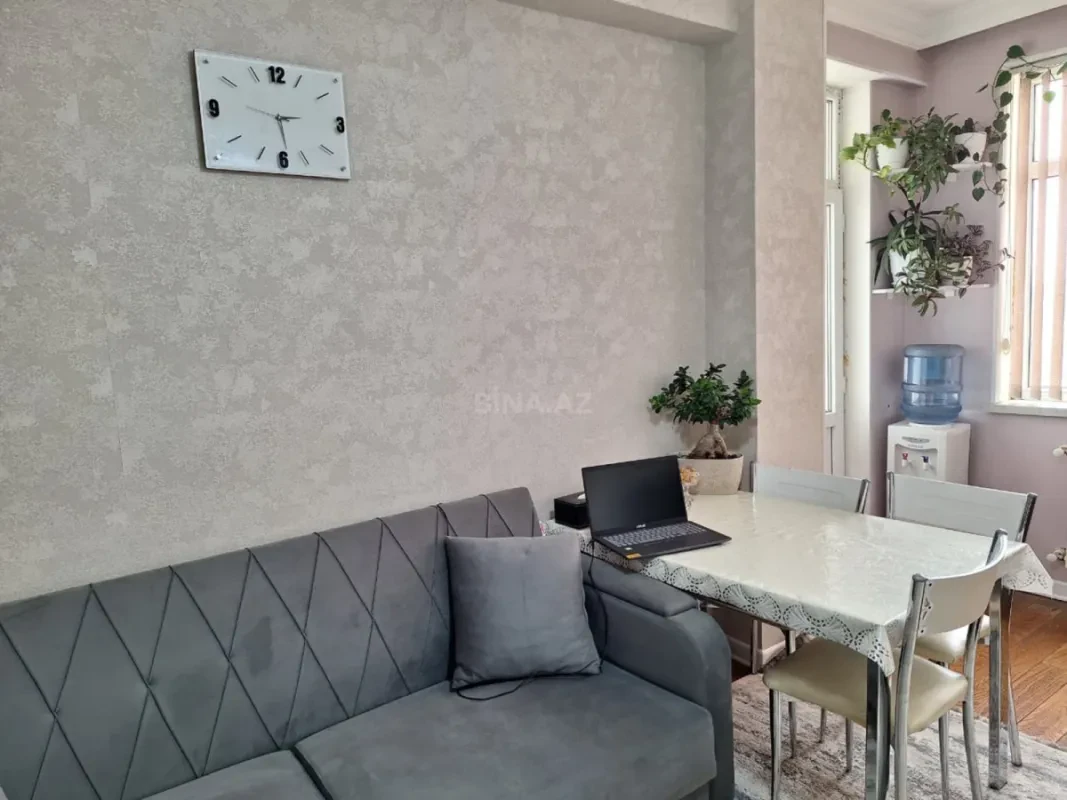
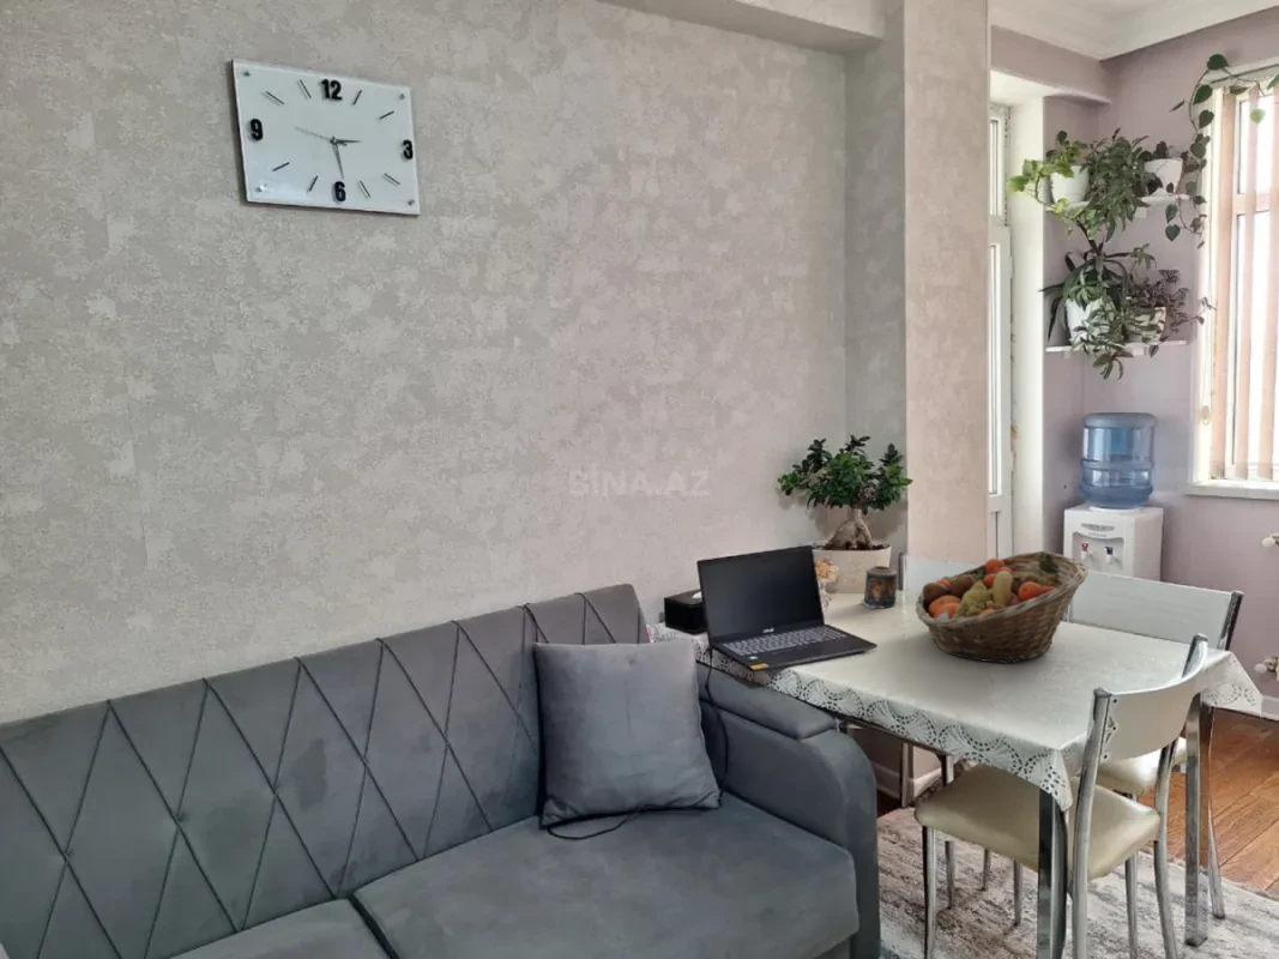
+ candle [859,565,899,610]
+ fruit basket [915,550,1090,665]
